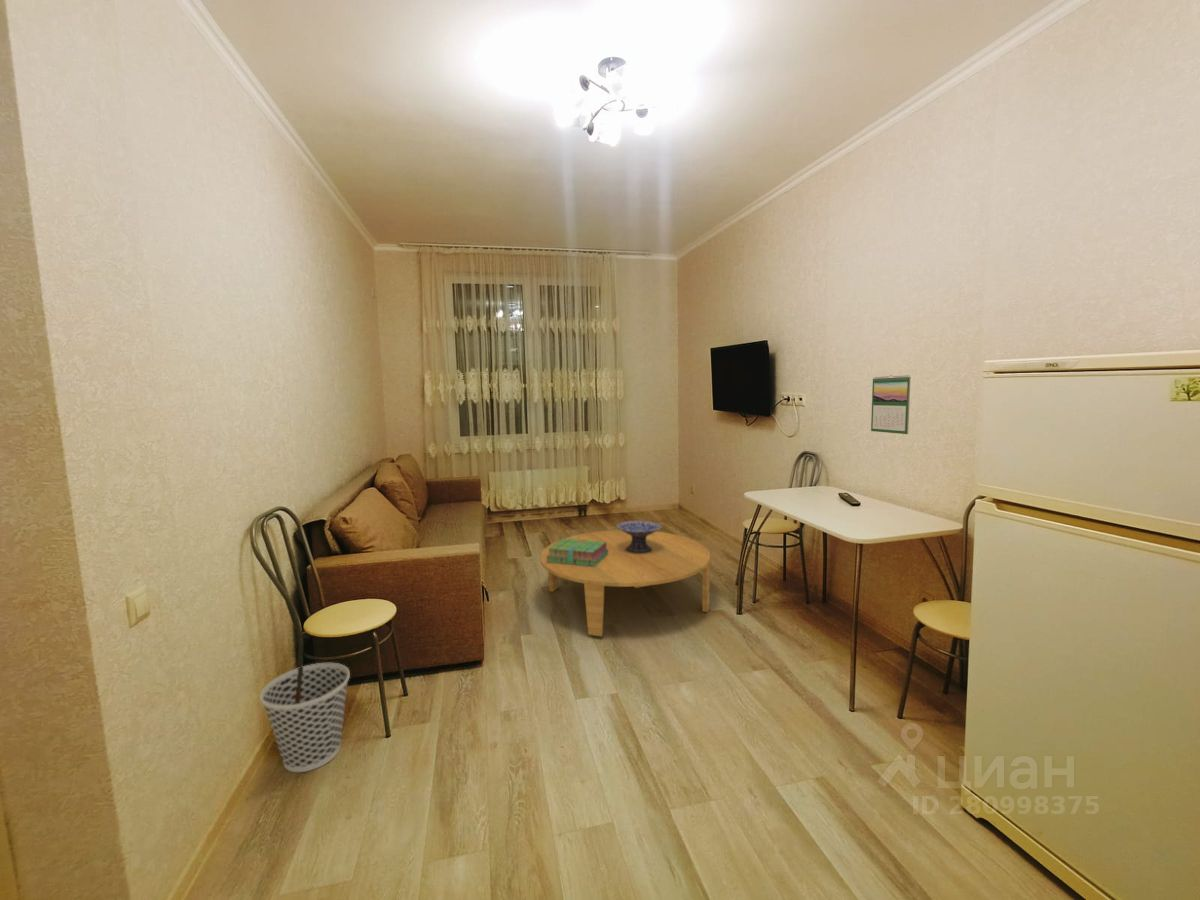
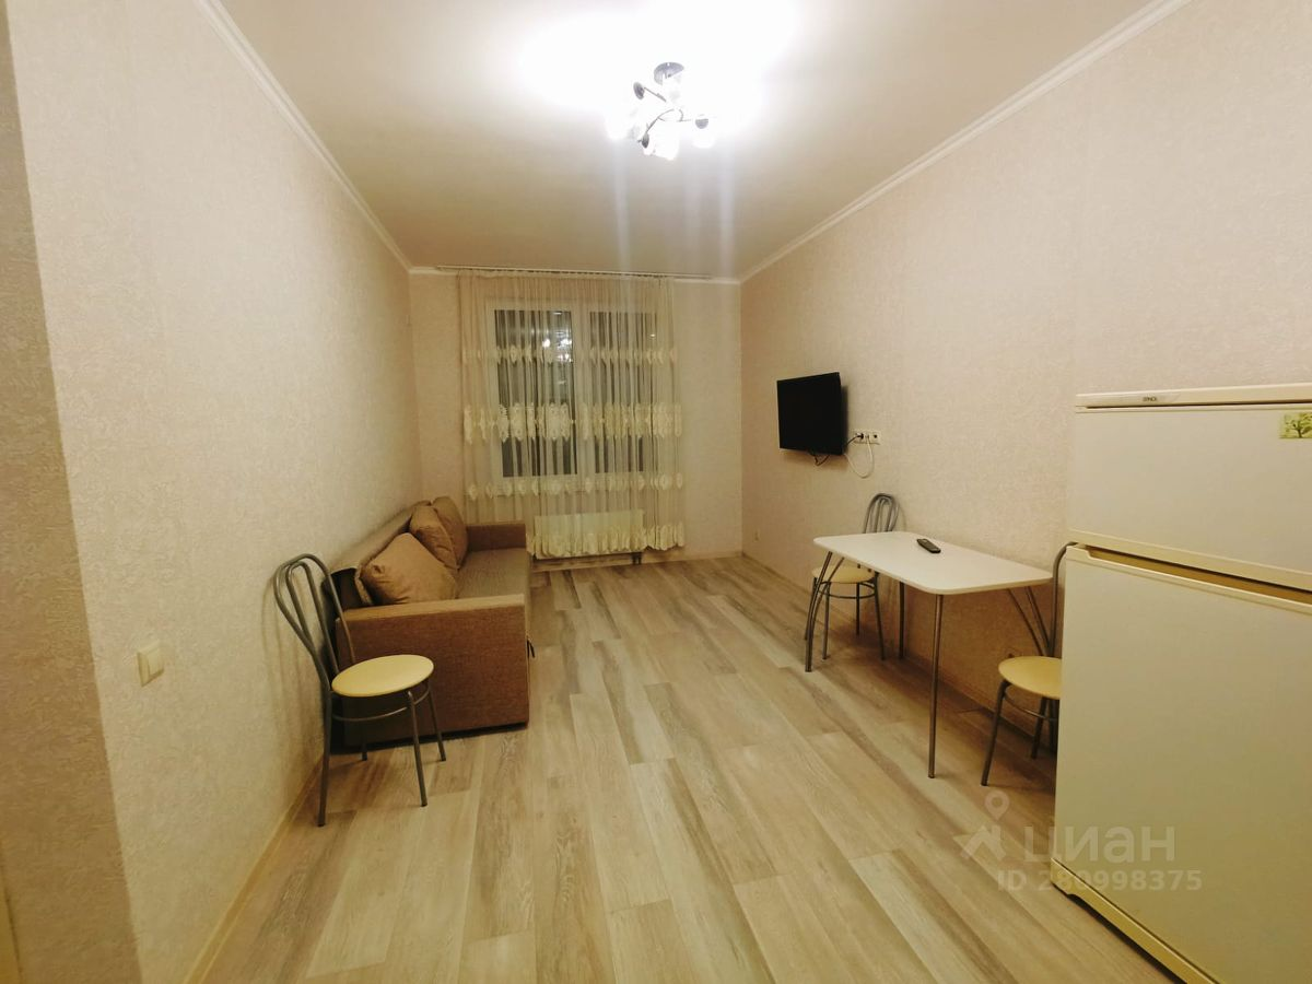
- calendar [870,374,912,435]
- wastebasket [259,662,351,773]
- decorative bowl [615,520,663,553]
- coffee table [540,529,711,637]
- stack of books [546,538,608,567]
